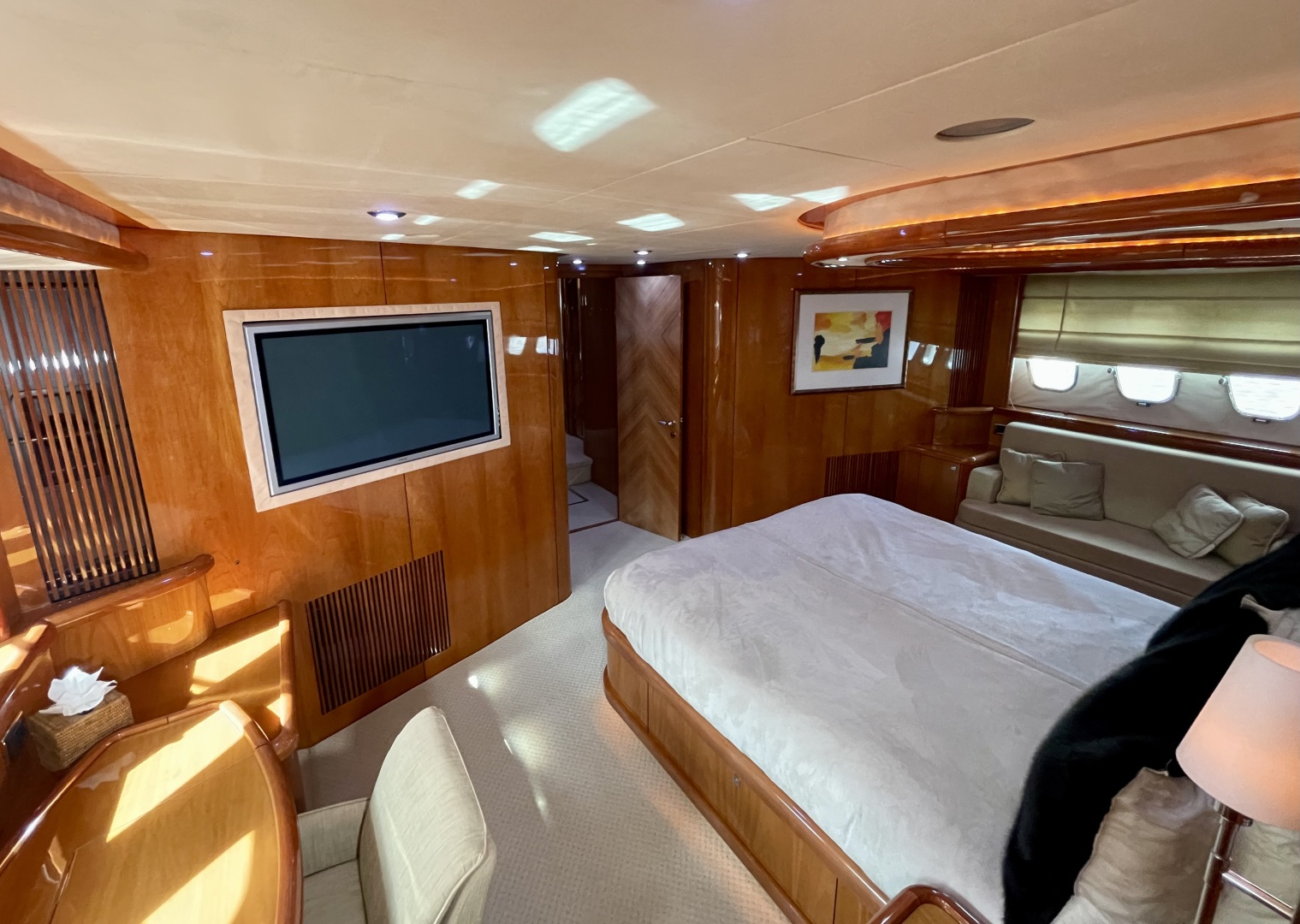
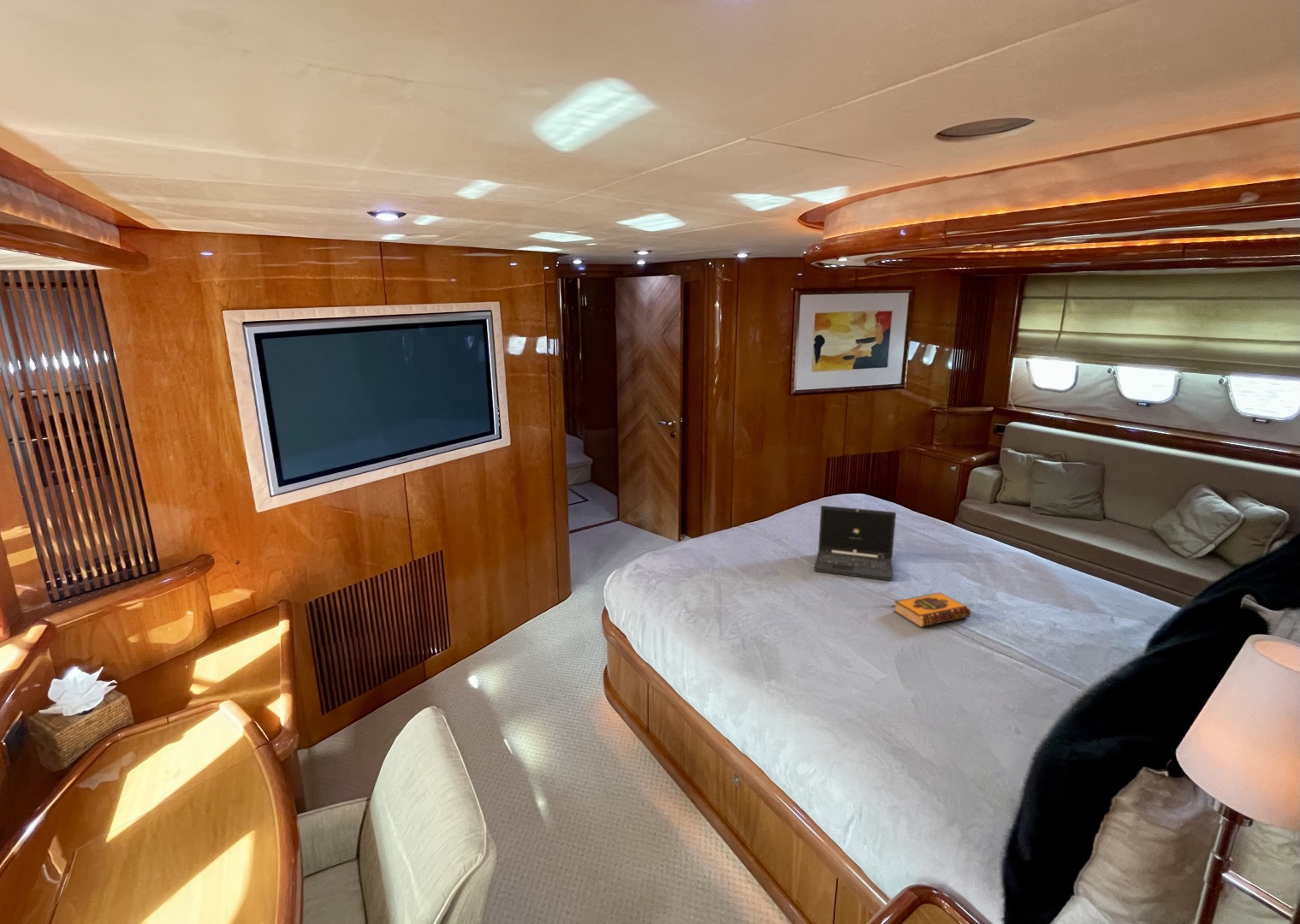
+ laptop [813,505,897,582]
+ hardback book [893,592,971,628]
